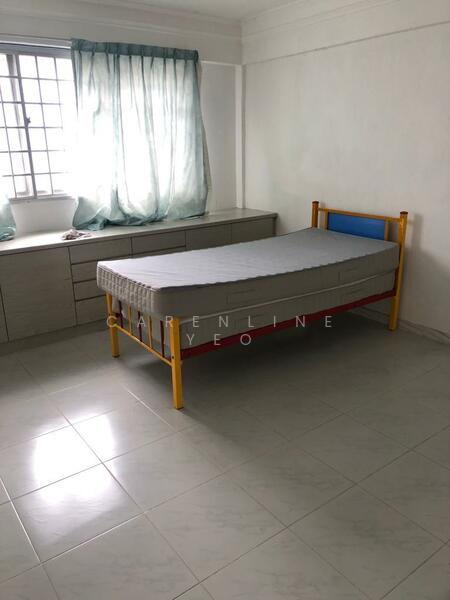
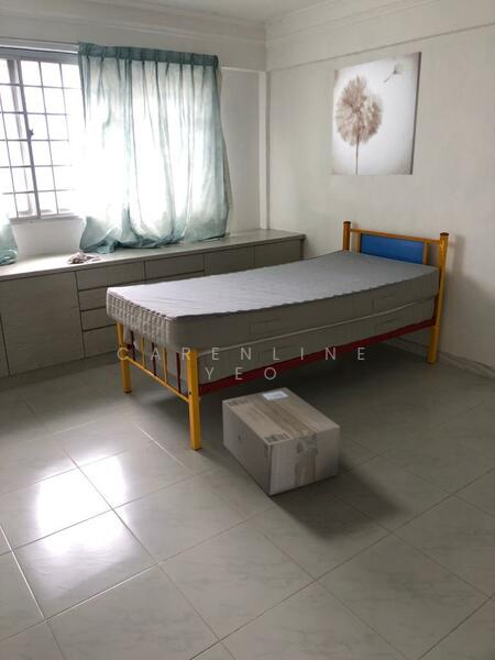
+ cardboard box [221,386,341,497]
+ wall art [330,51,422,176]
